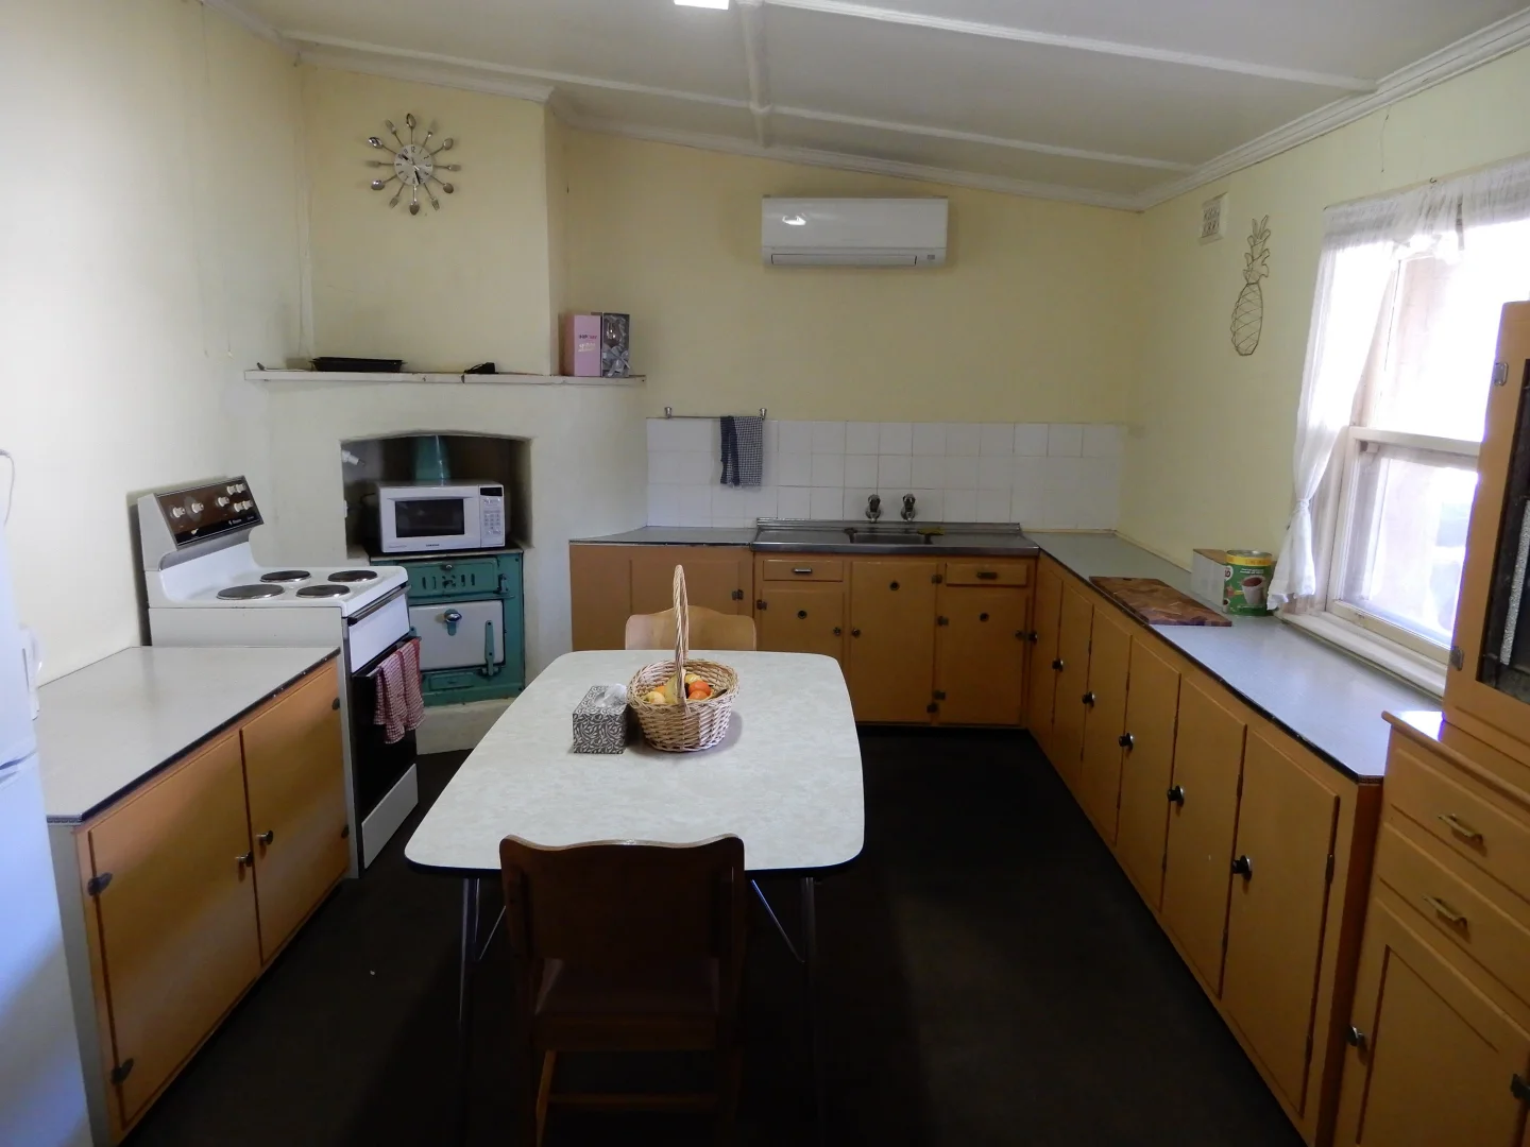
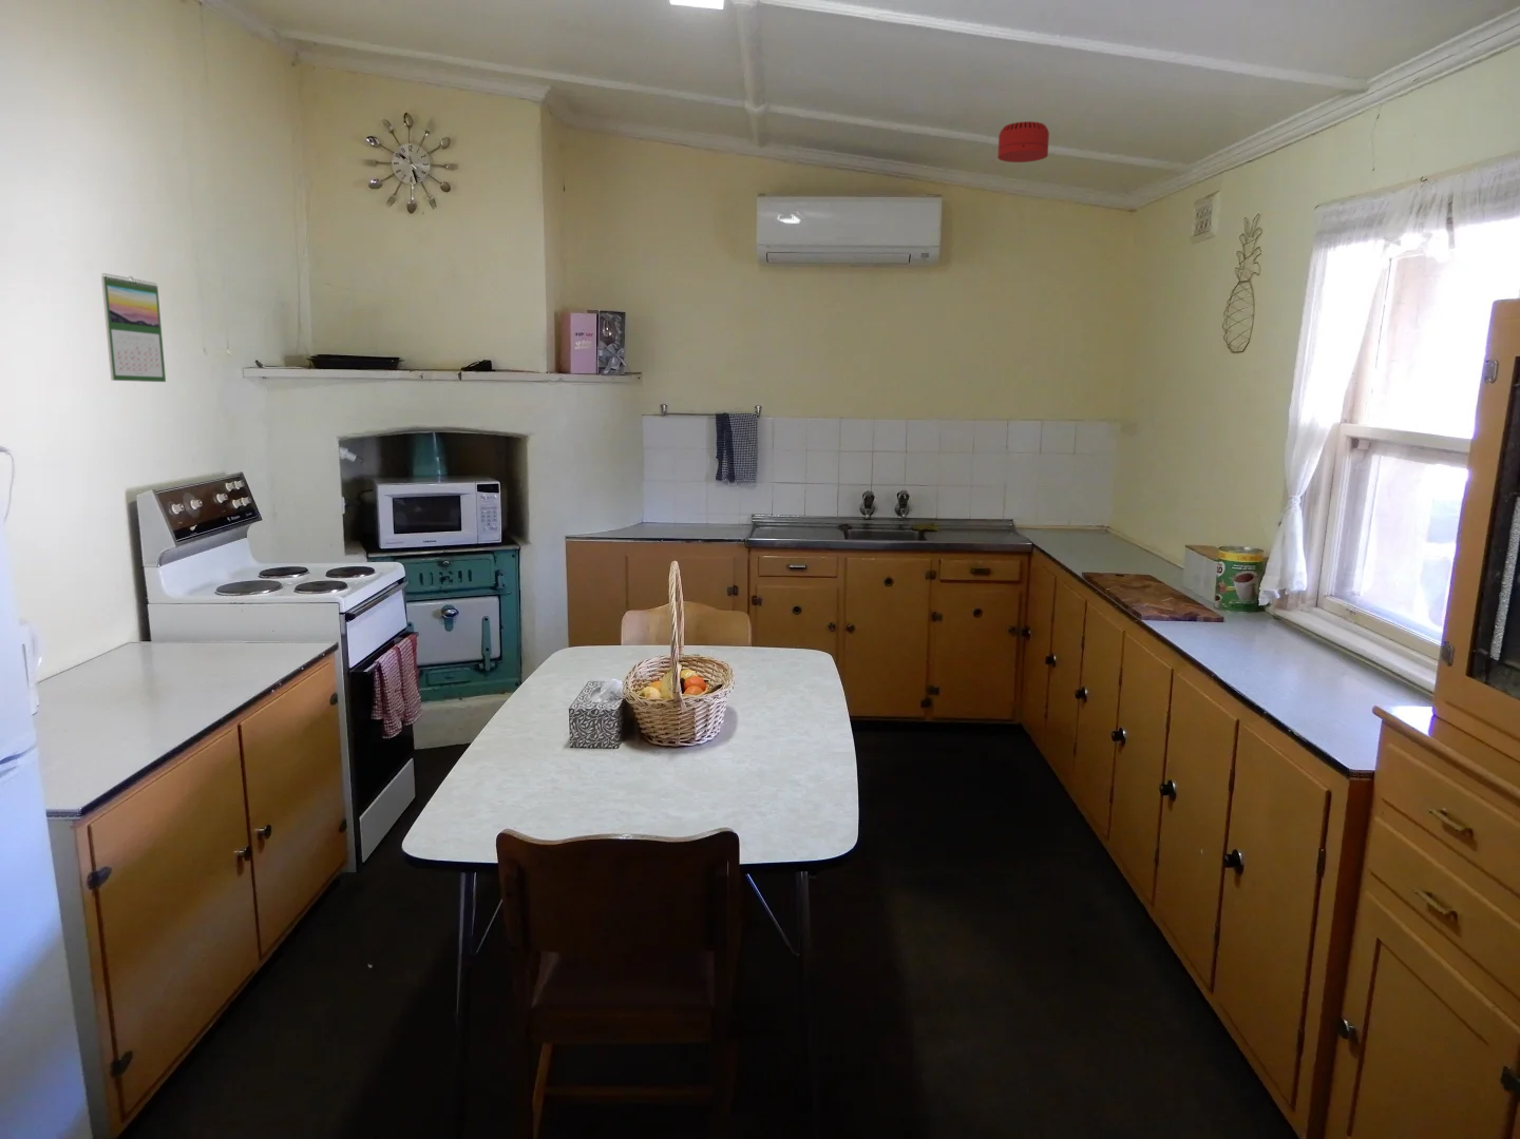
+ smoke detector [997,120,1051,164]
+ calendar [101,272,166,383]
